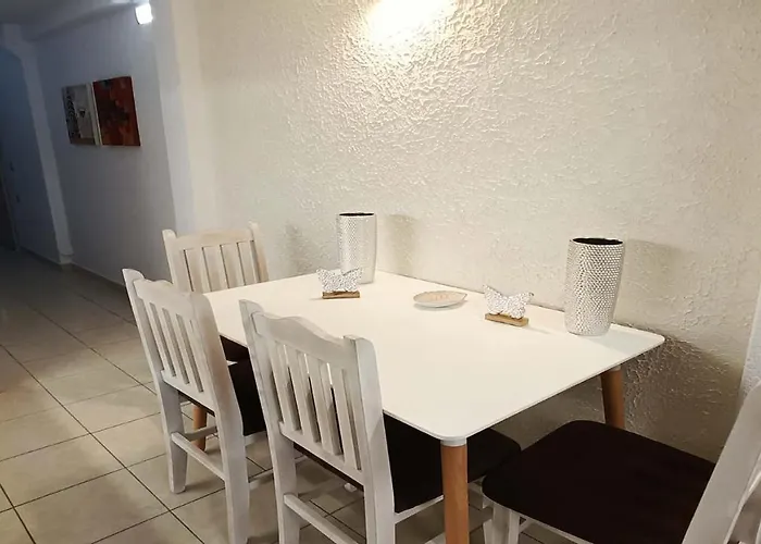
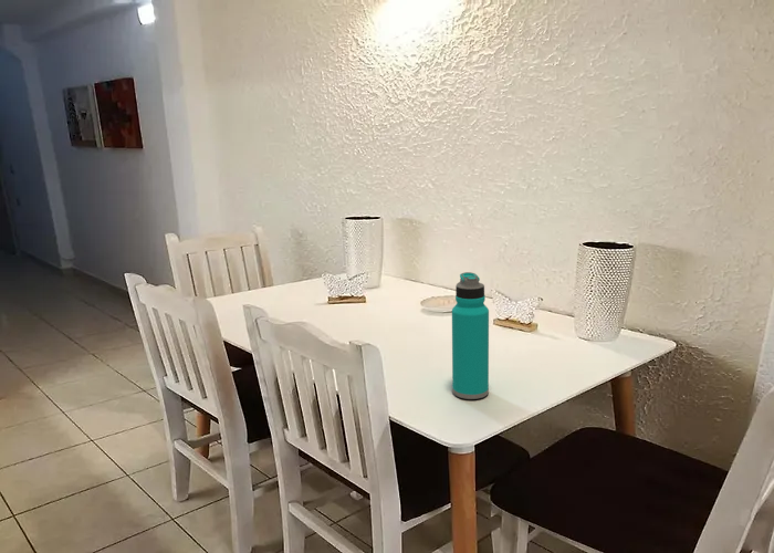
+ water bottle [451,271,490,400]
